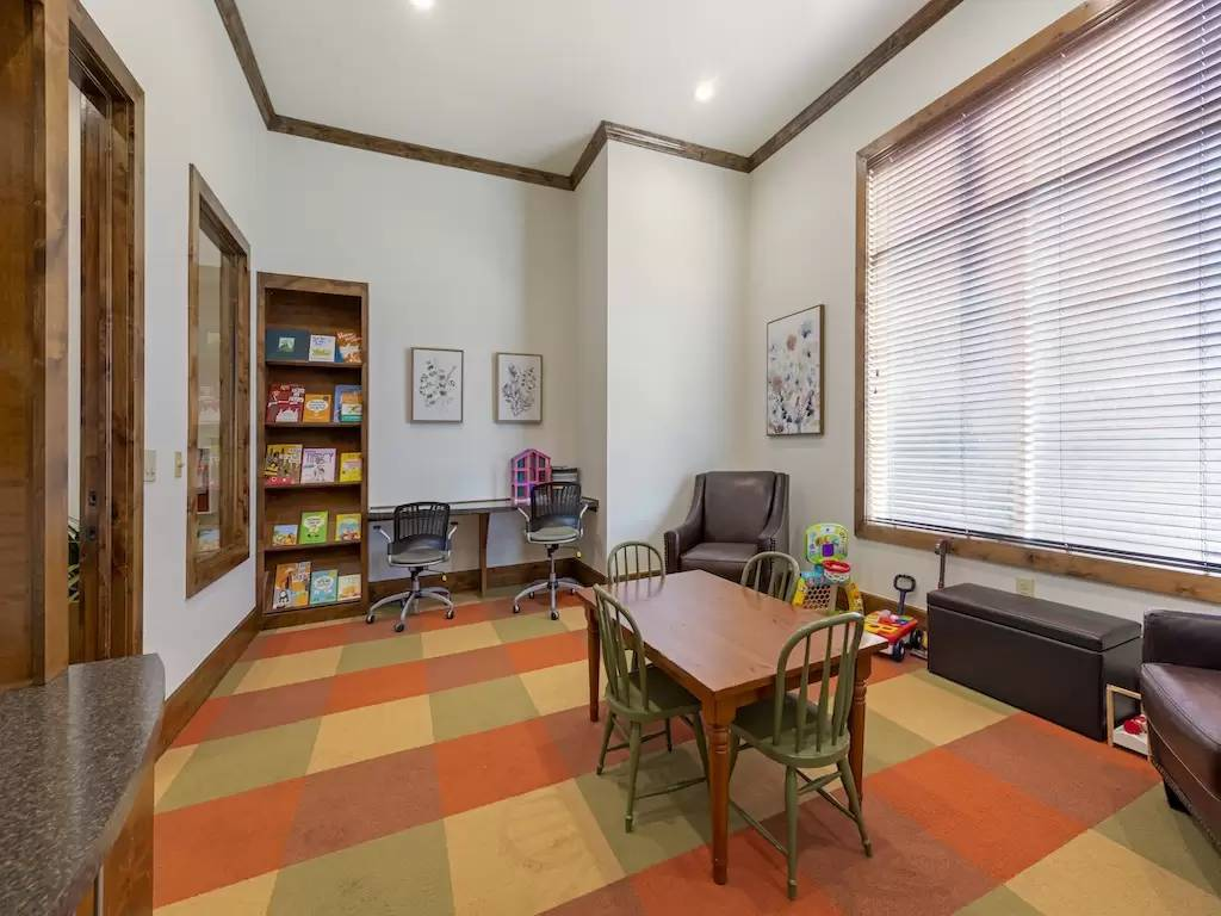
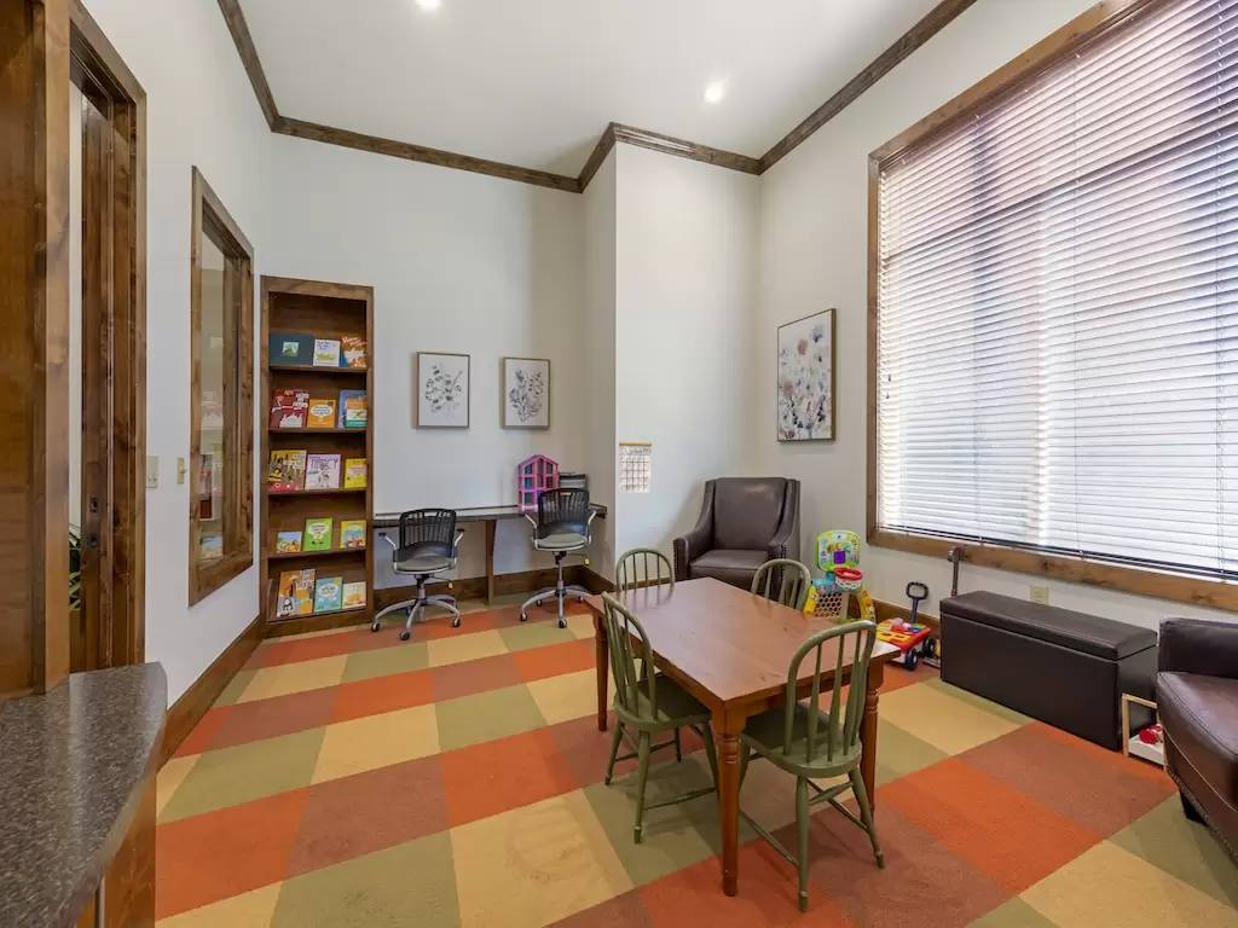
+ calendar [618,433,653,494]
